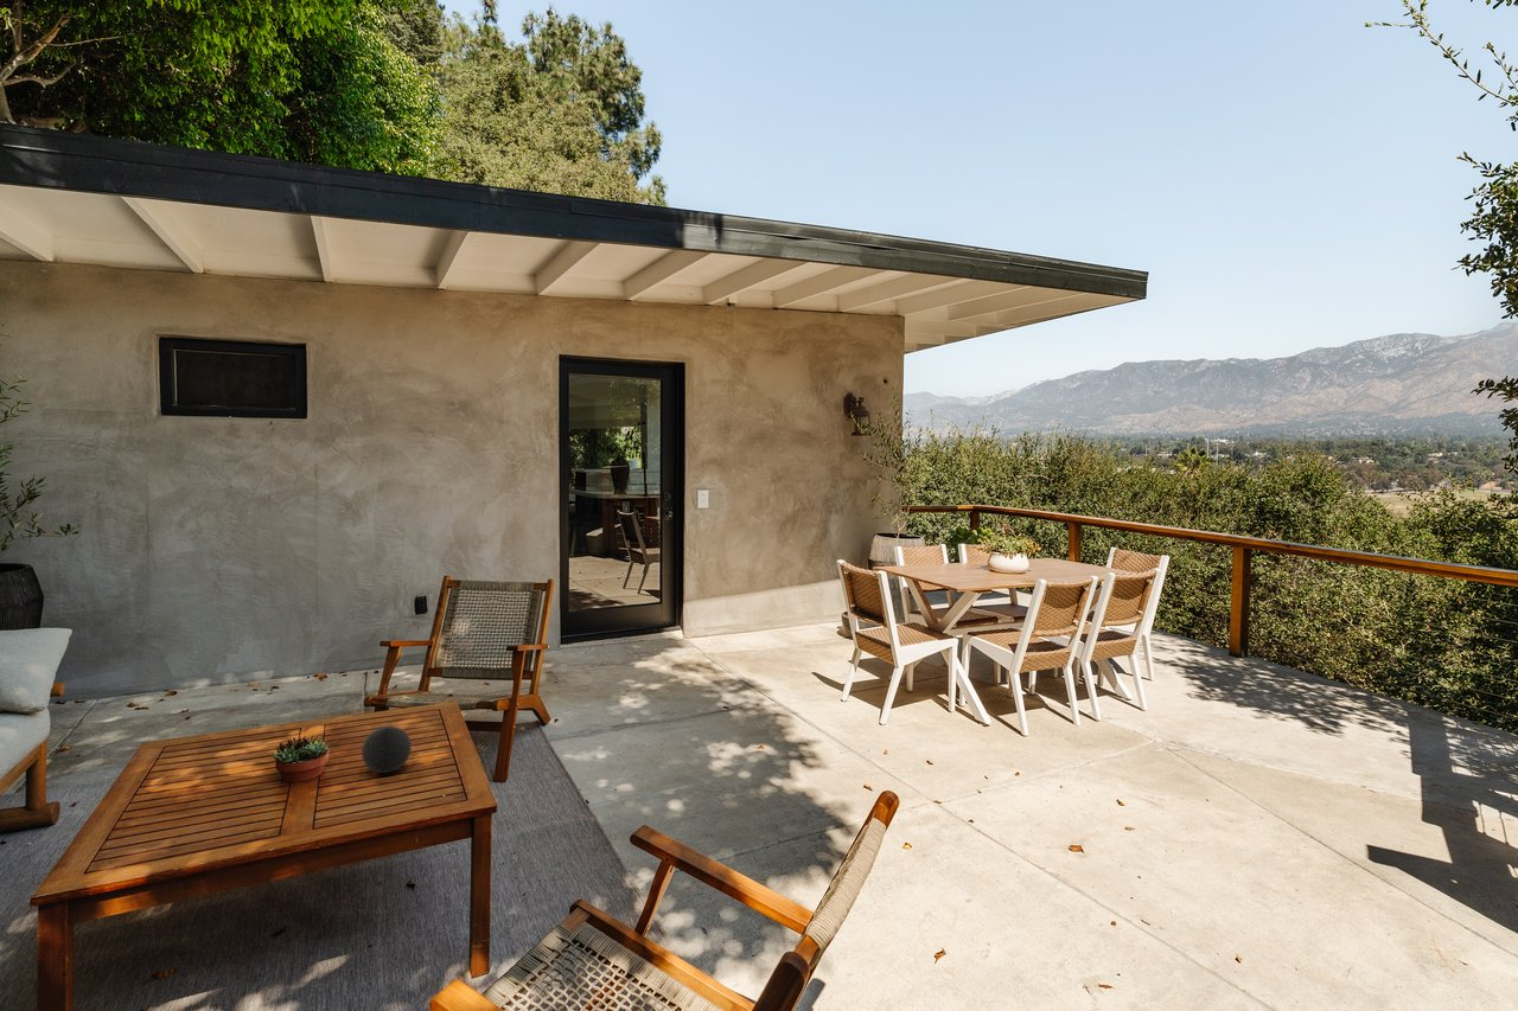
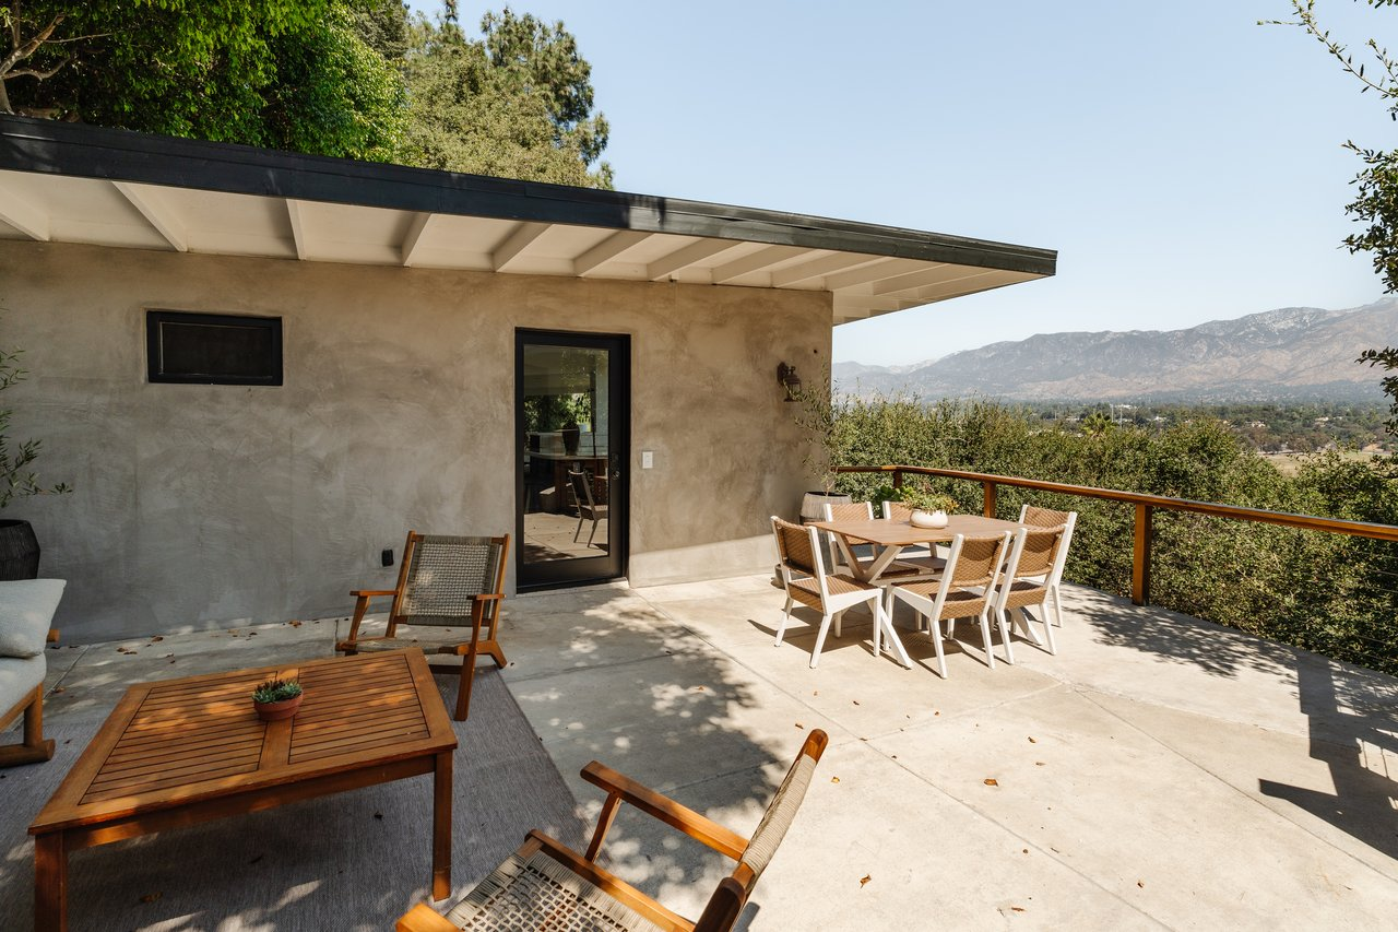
- decorative ball [361,725,413,774]
